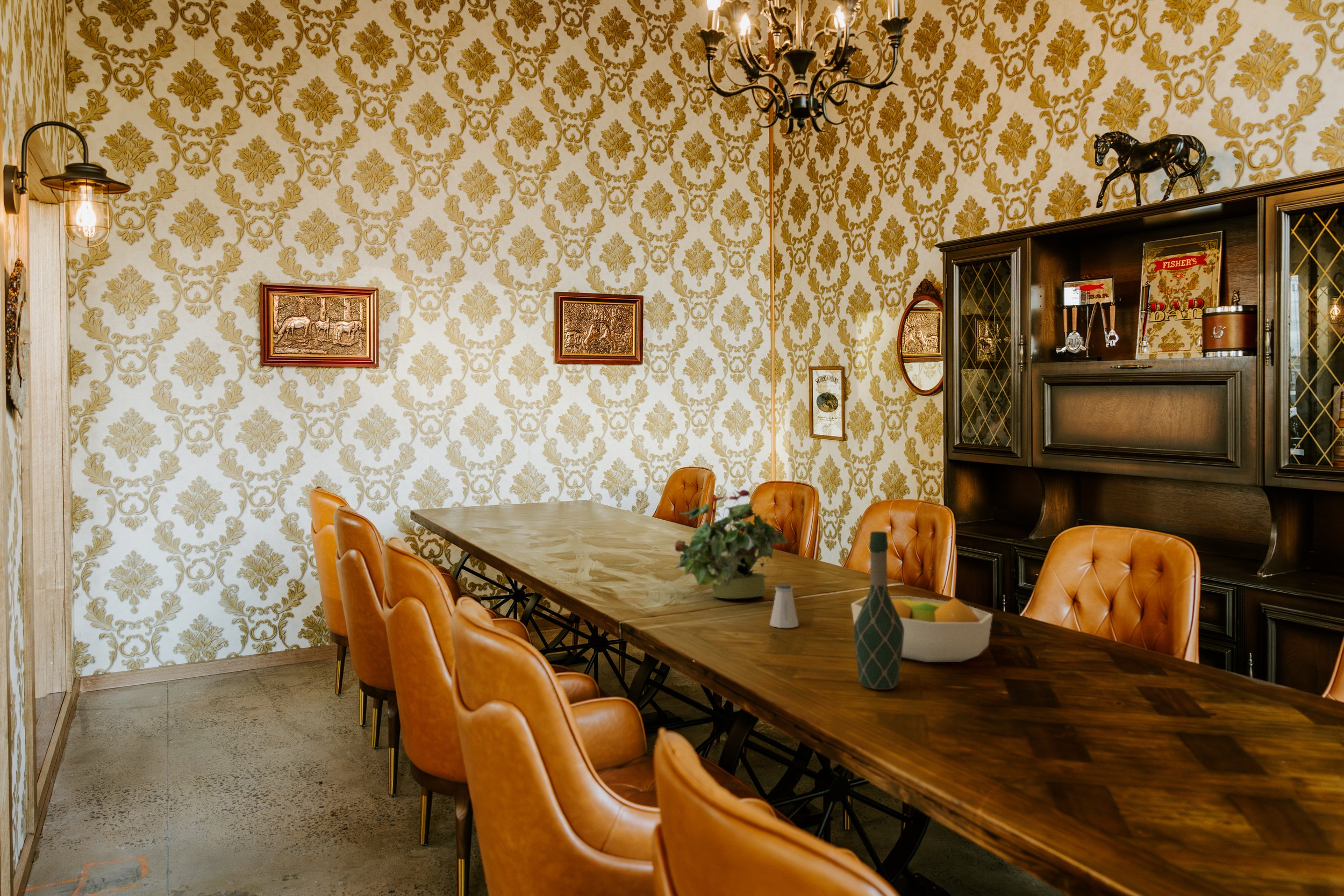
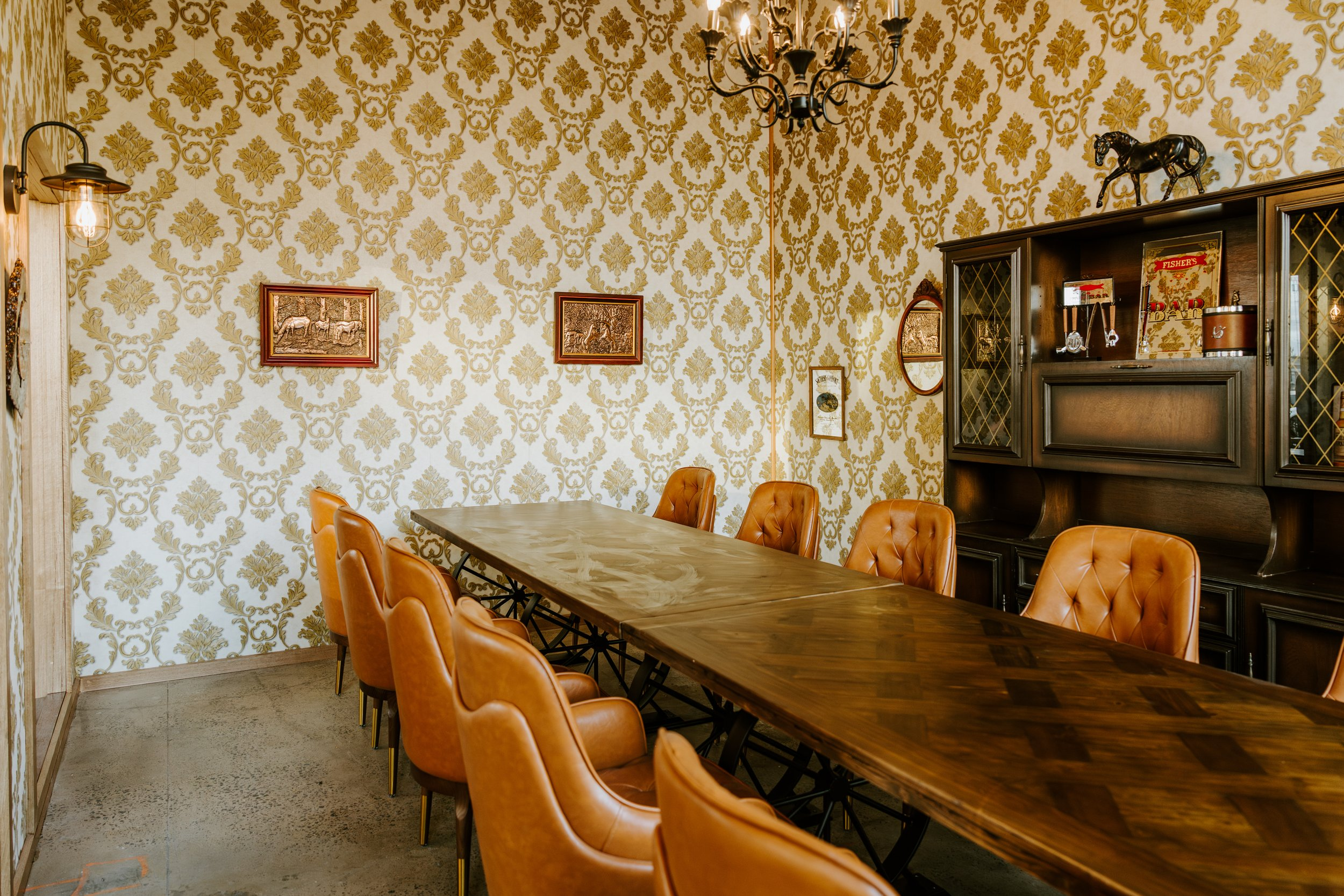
- saltshaker [769,583,799,628]
- wine bottle [853,531,904,690]
- fruit bowl [850,596,993,663]
- potted plant [674,489,789,599]
